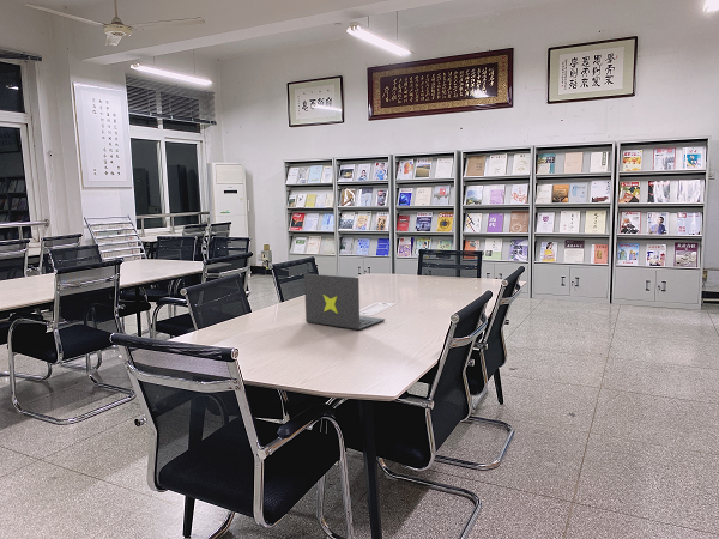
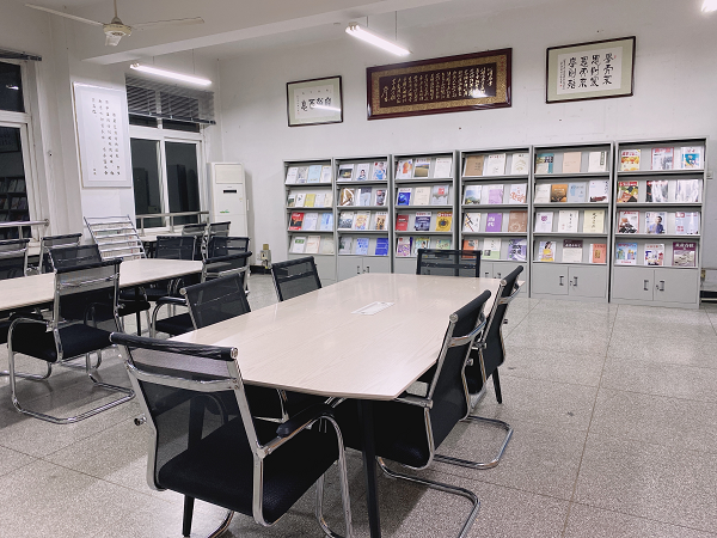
- laptop [303,273,386,331]
